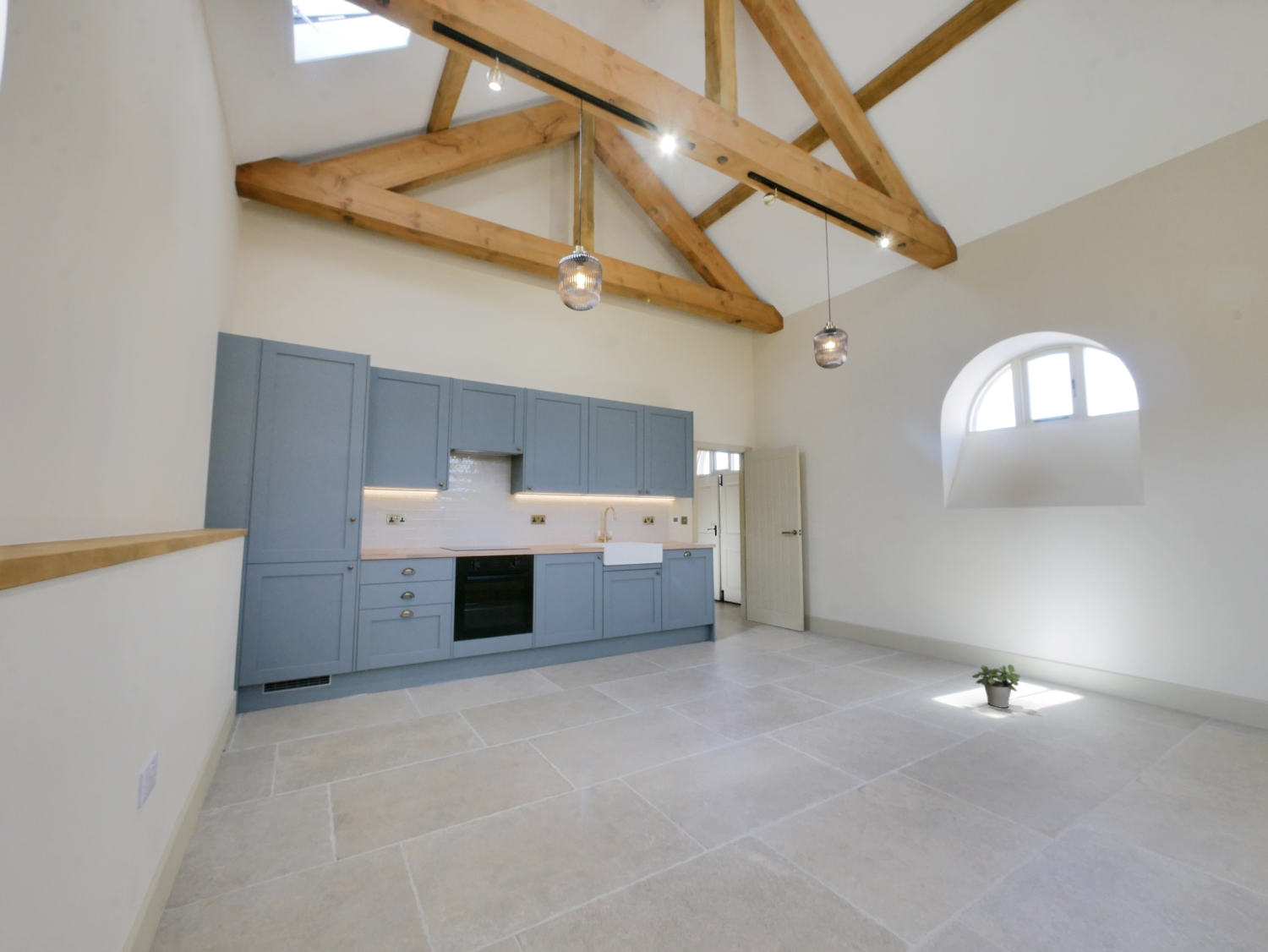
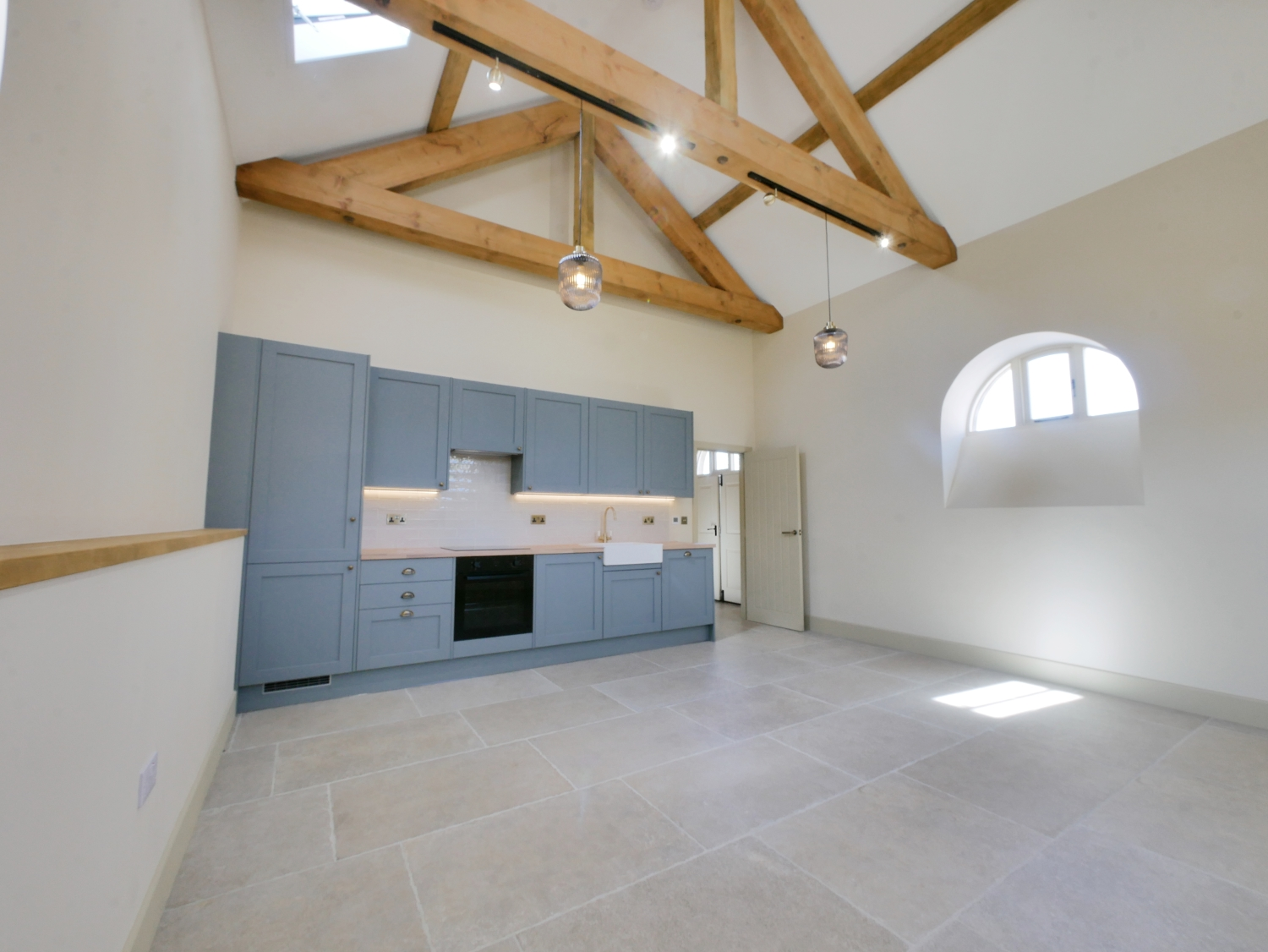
- potted plant [971,664,1022,709]
